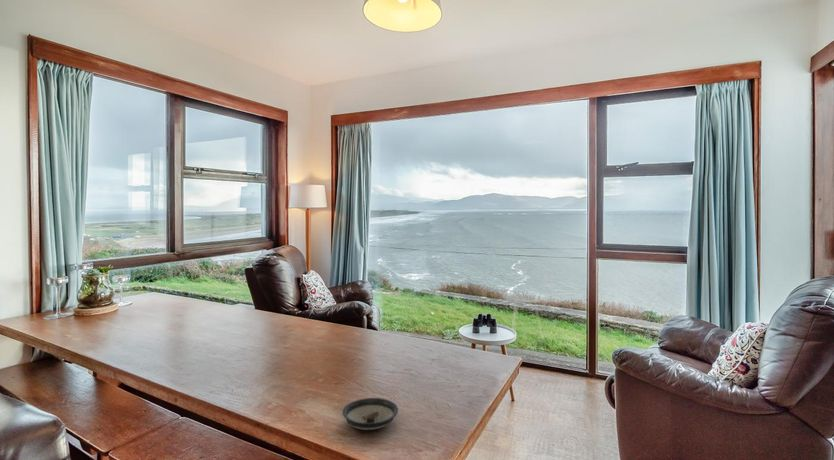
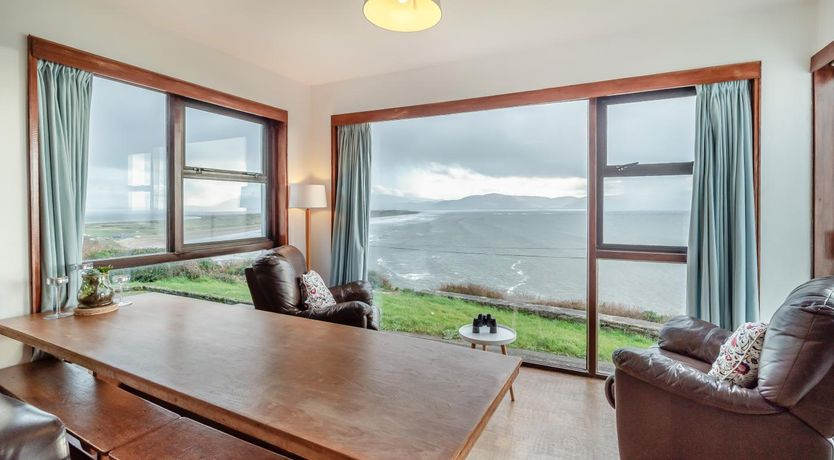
- saucer [341,397,399,431]
